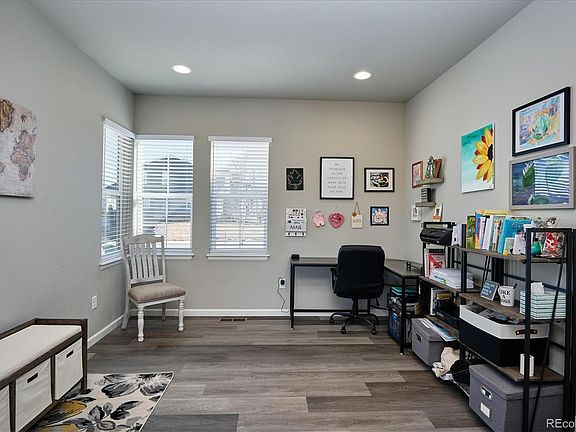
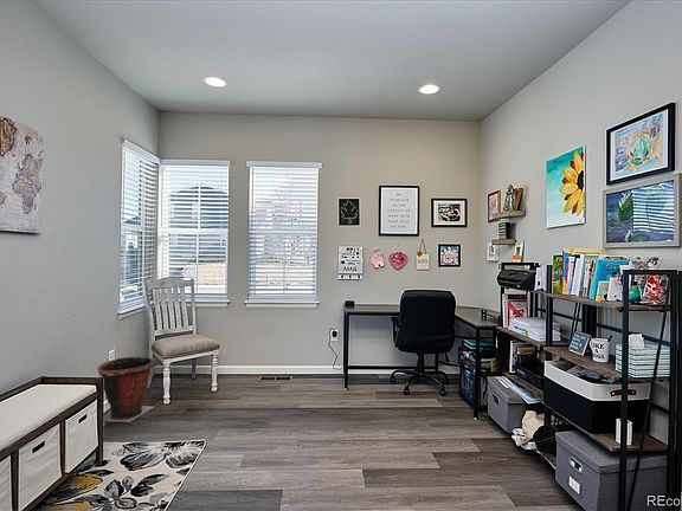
+ waste bin [96,356,156,423]
